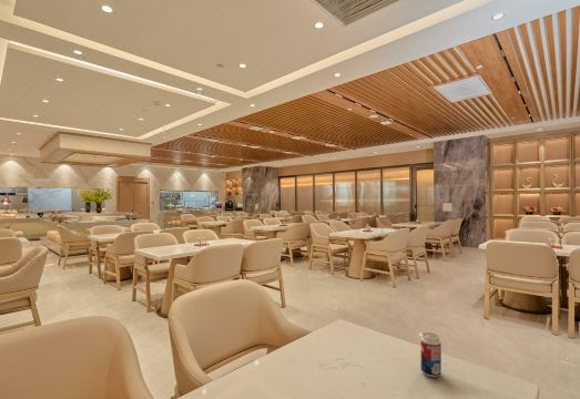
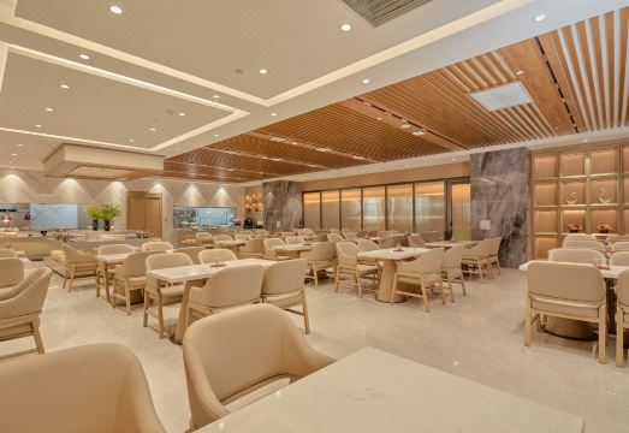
- beverage can [420,331,442,378]
